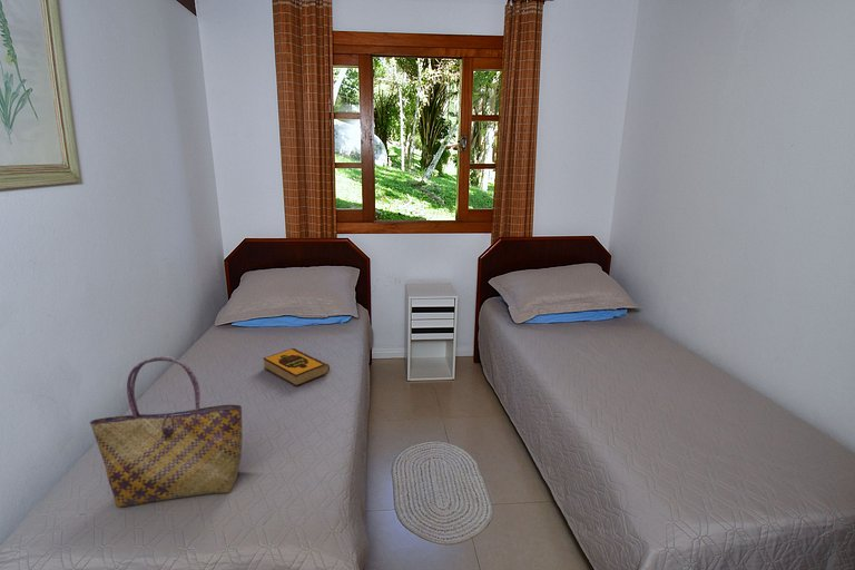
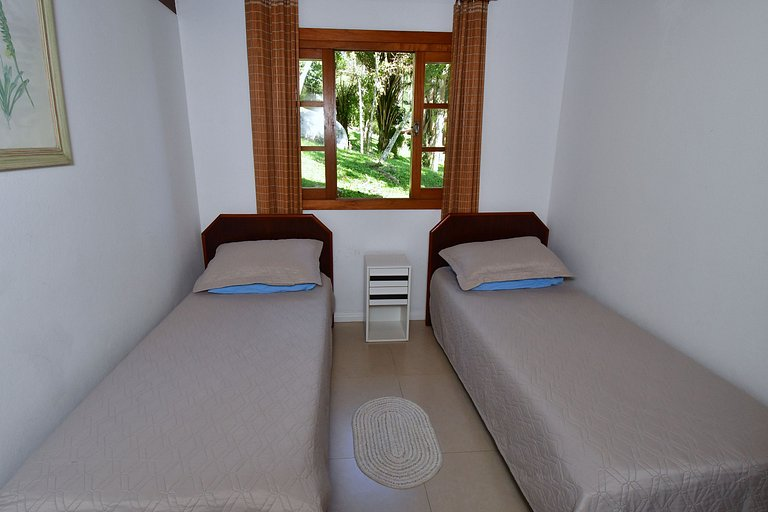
- hardback book [262,347,331,387]
- tote bag [89,355,244,509]
